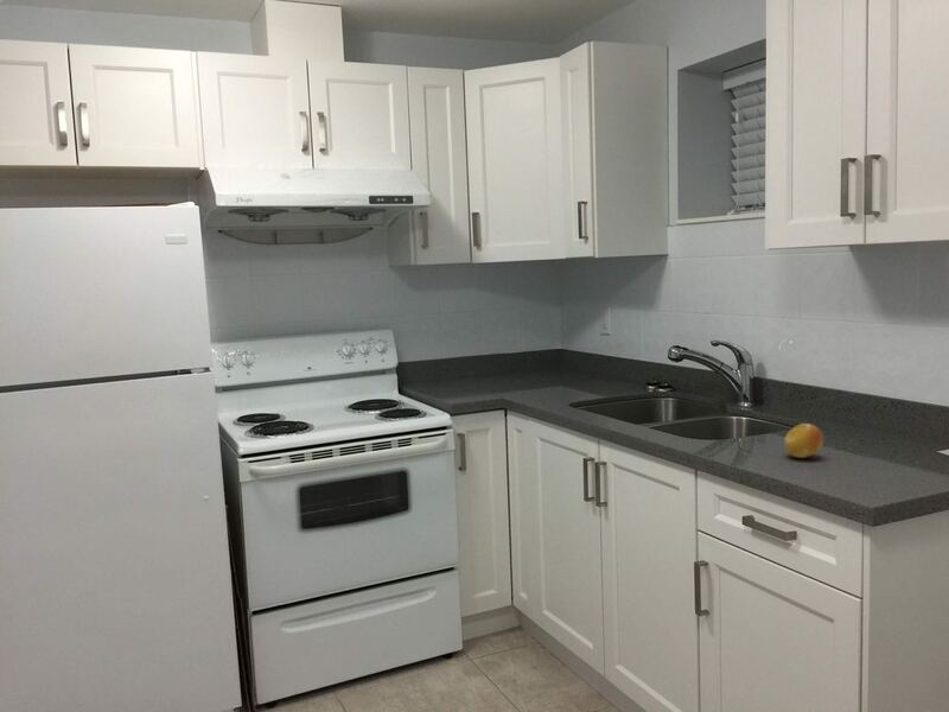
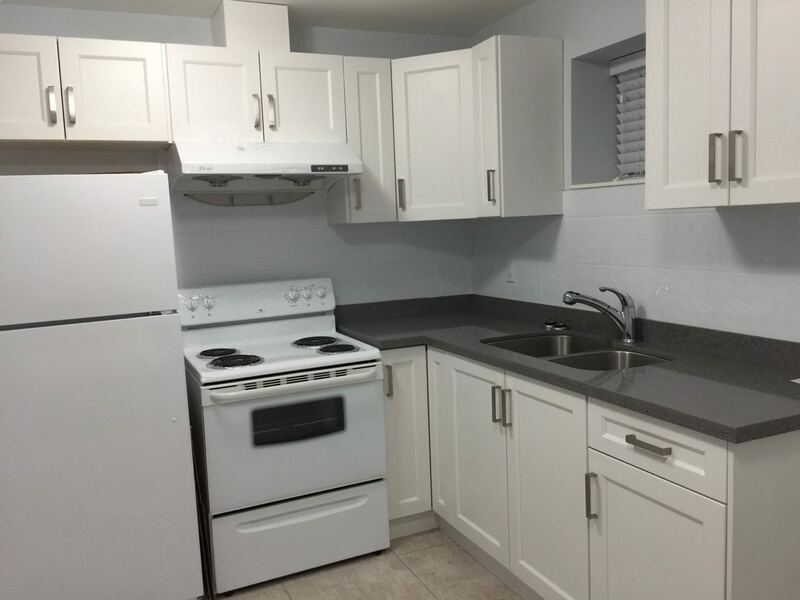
- fruit [783,422,824,459]
